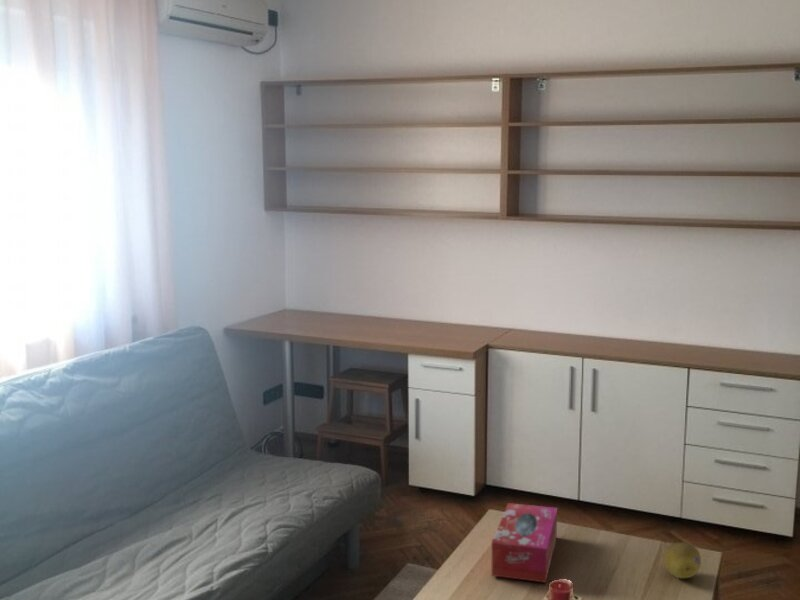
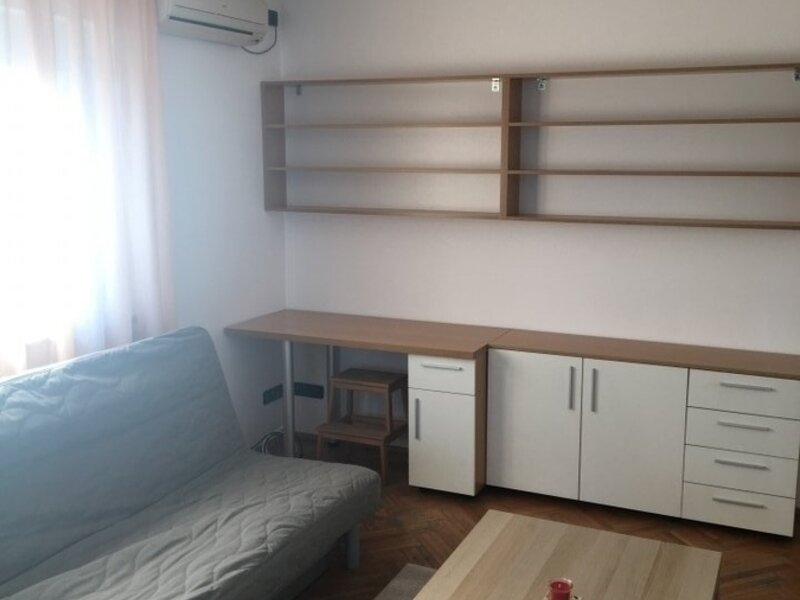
- fruit [662,541,702,579]
- tissue box [490,502,558,584]
